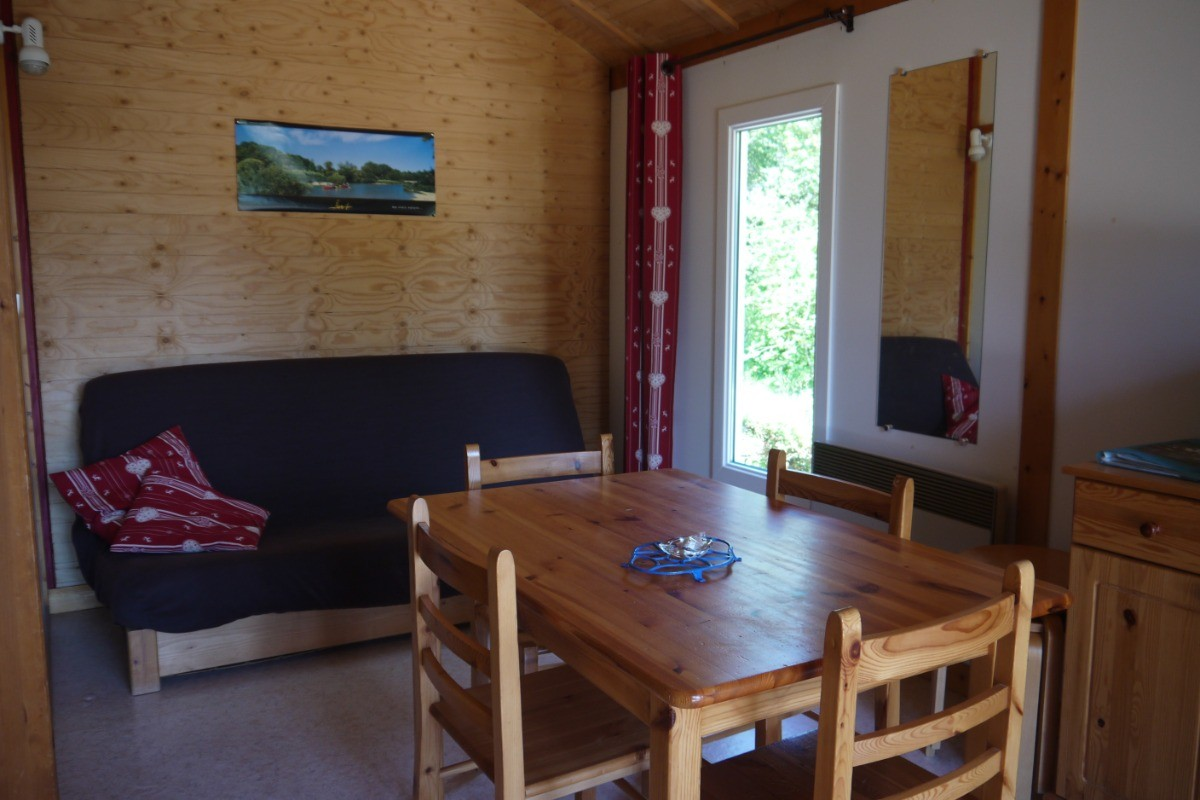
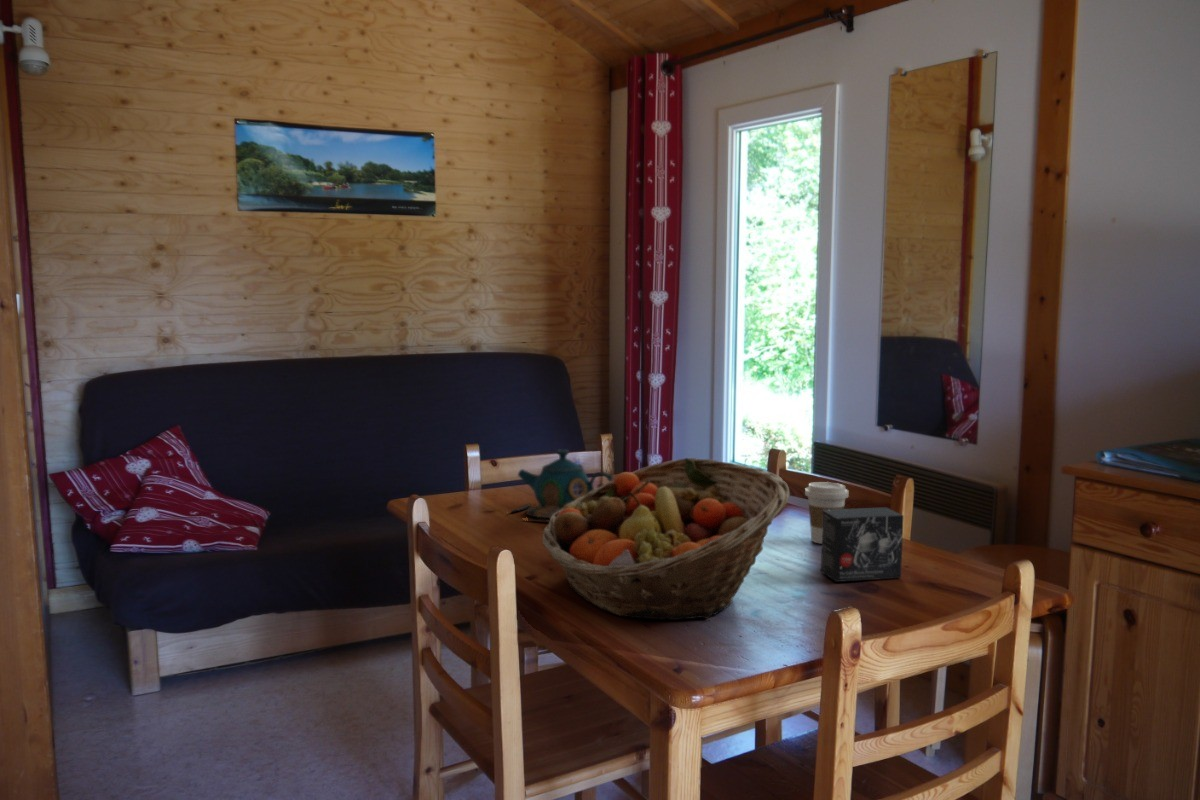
+ teapot [509,448,614,522]
+ fruit basket [541,457,791,621]
+ coffee cup [804,481,850,545]
+ small box [819,506,905,583]
